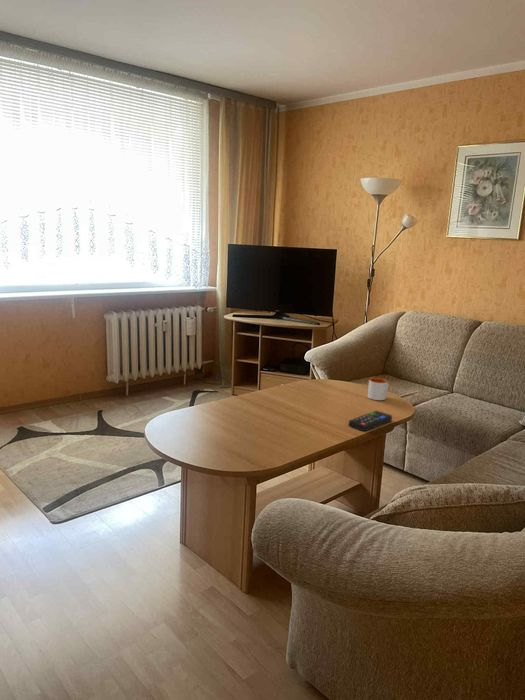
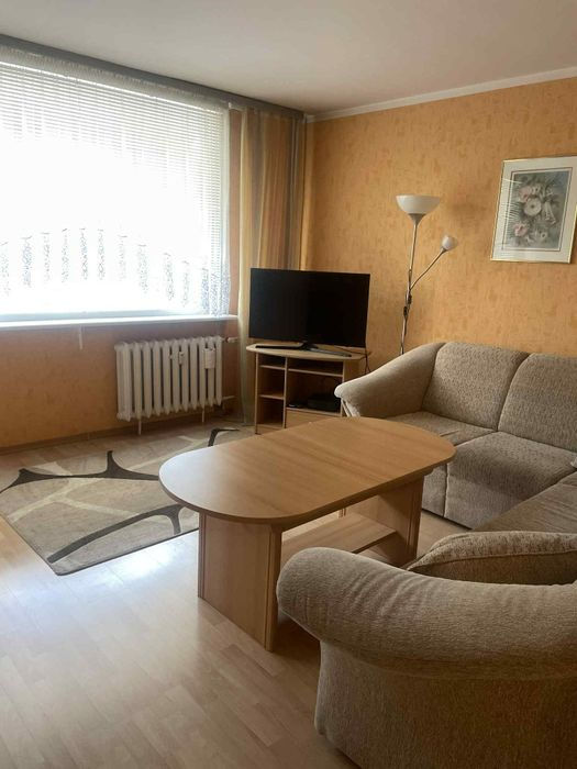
- remote control [348,410,393,432]
- mug [367,377,389,401]
